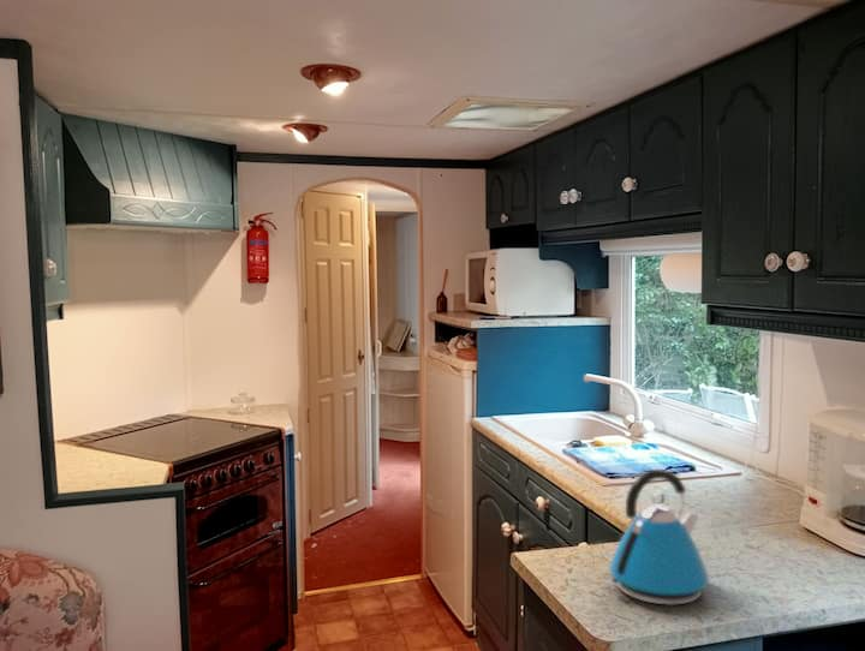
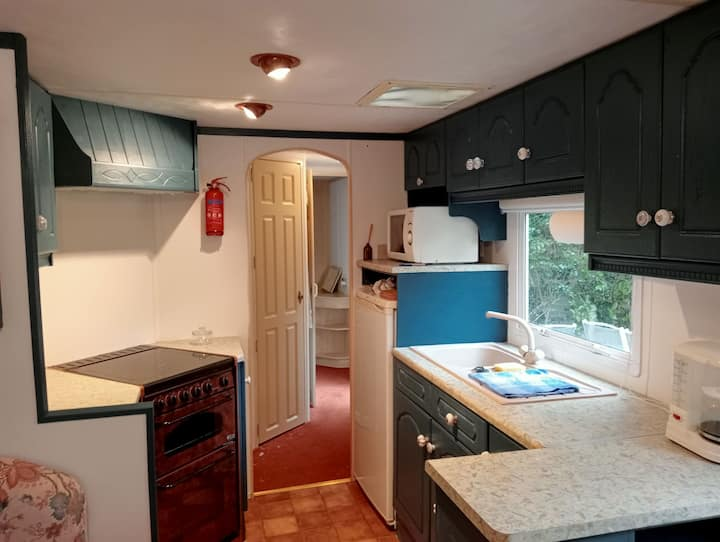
- kettle [608,467,710,607]
